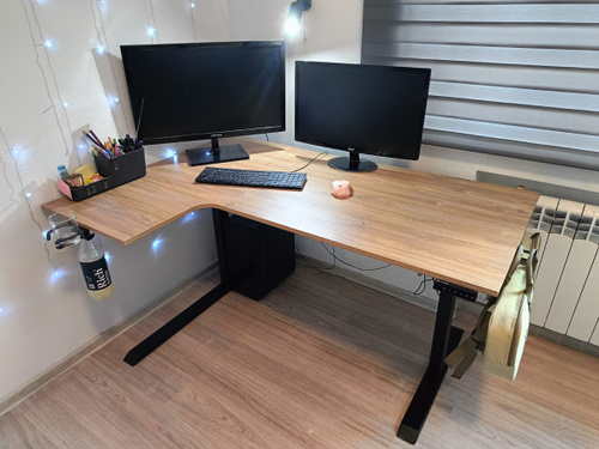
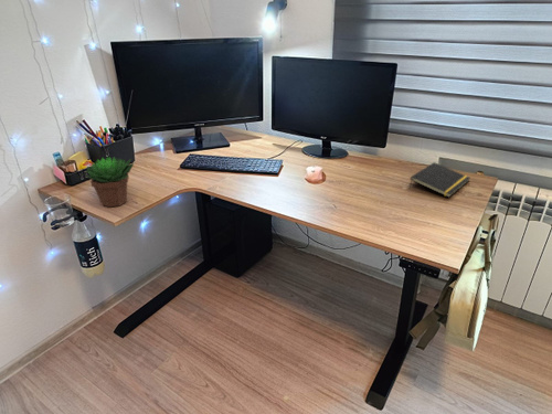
+ notepad [407,161,471,199]
+ succulent plant [83,156,135,208]
